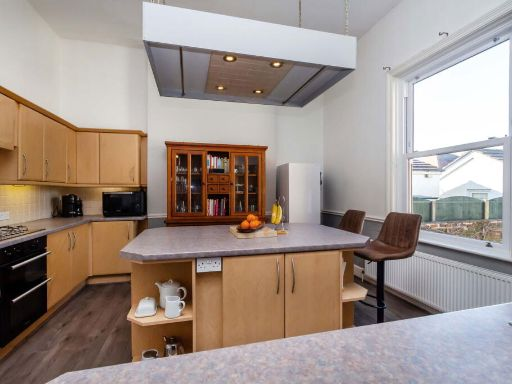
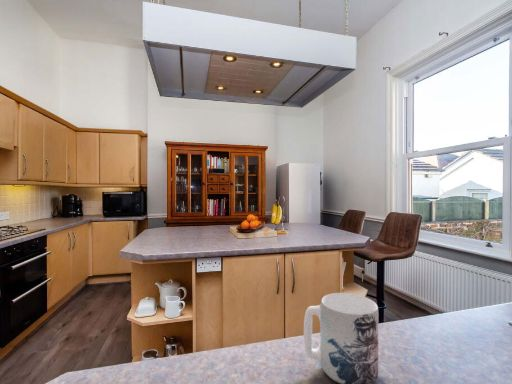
+ mug [303,292,379,384]
